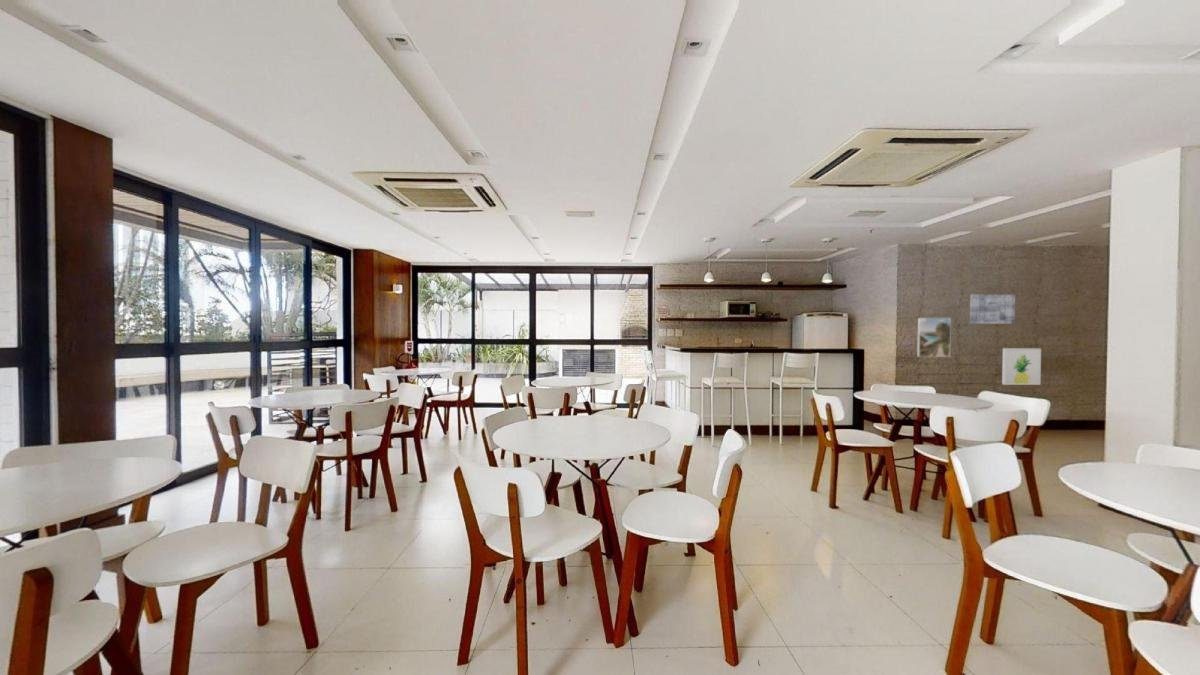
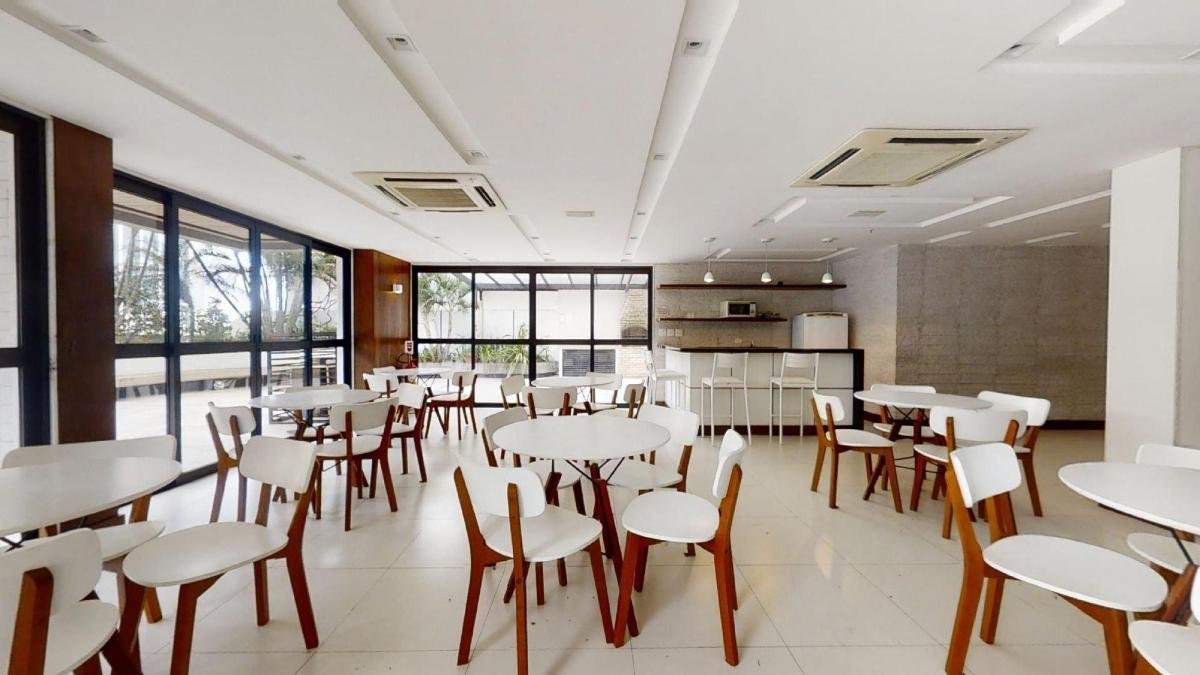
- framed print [916,317,952,358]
- wall art [1001,347,1042,386]
- wall art [969,294,1016,325]
